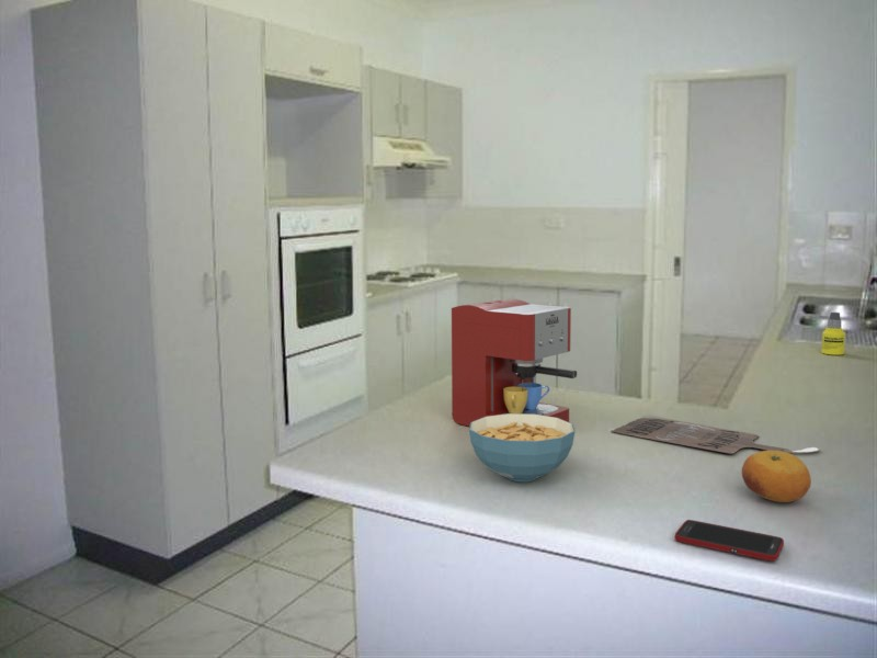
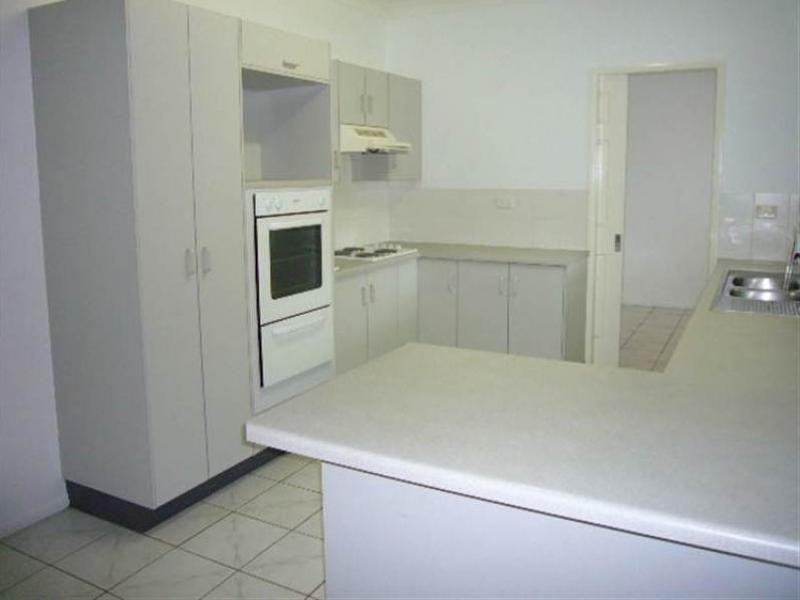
- home sign [611,417,821,454]
- coffee maker [451,298,578,428]
- bottle [820,311,846,356]
- fruit [741,450,812,503]
- cell phone [673,519,785,563]
- cereal bowl [468,413,576,483]
